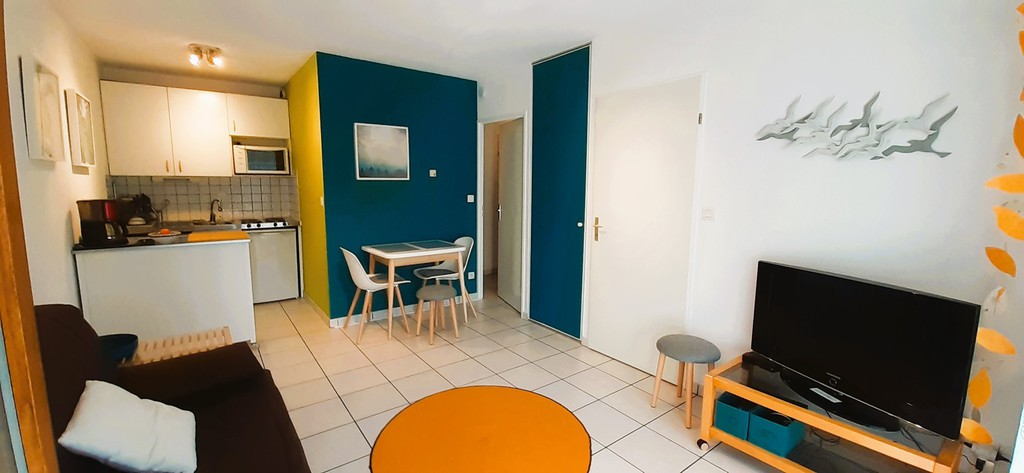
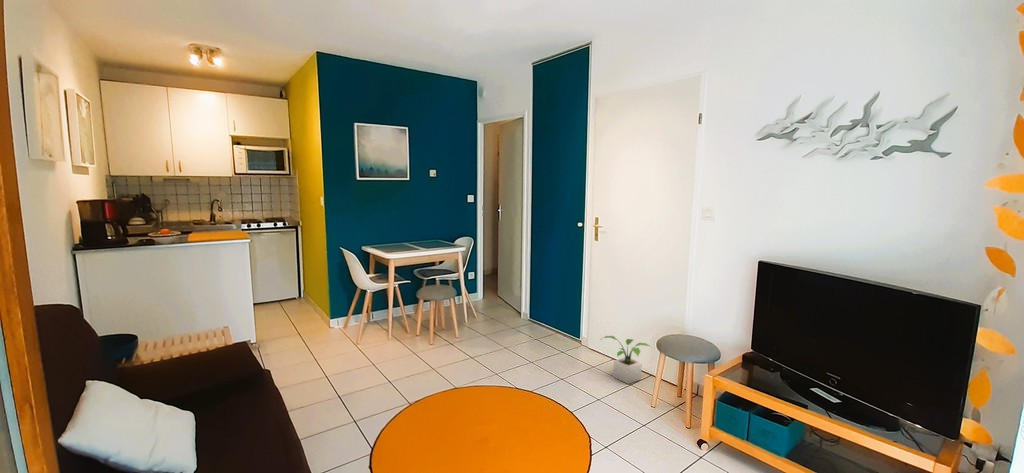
+ potted plant [600,335,652,385]
